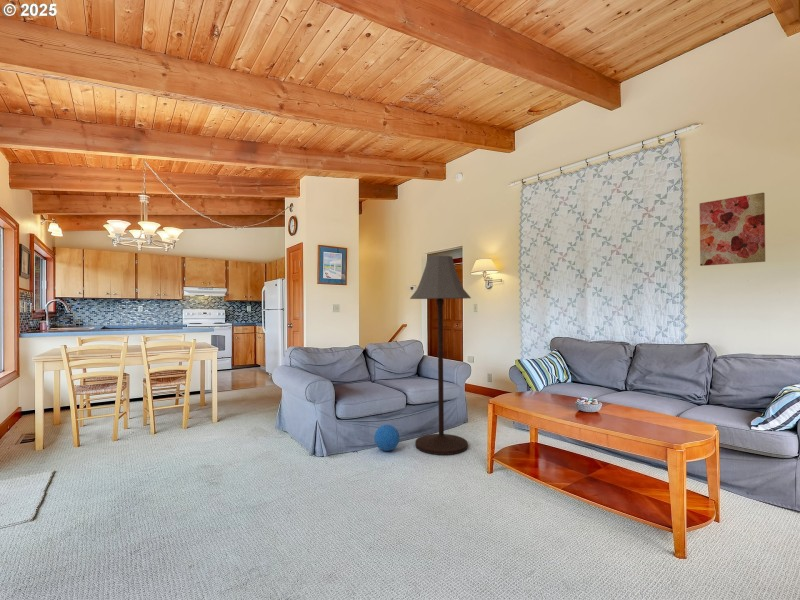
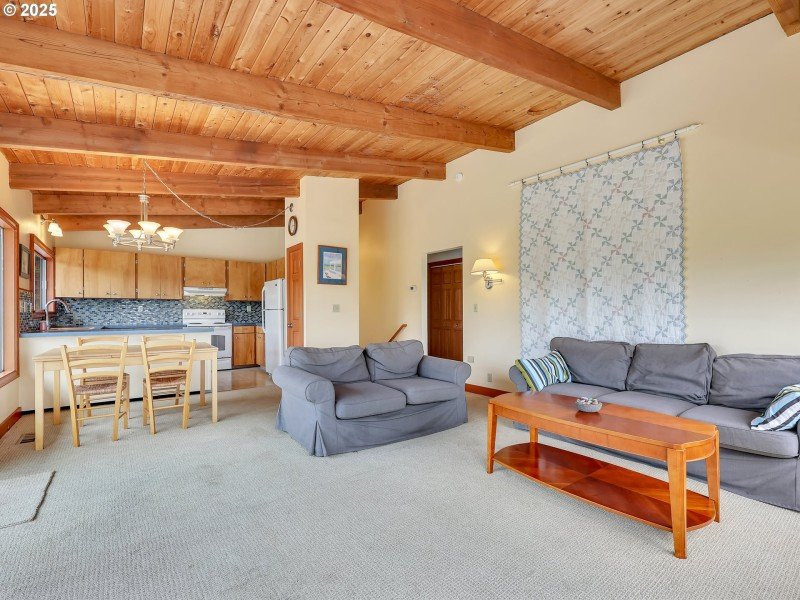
- wall art [699,192,766,267]
- floor lamp [409,255,472,456]
- decorative ball [373,424,400,452]
